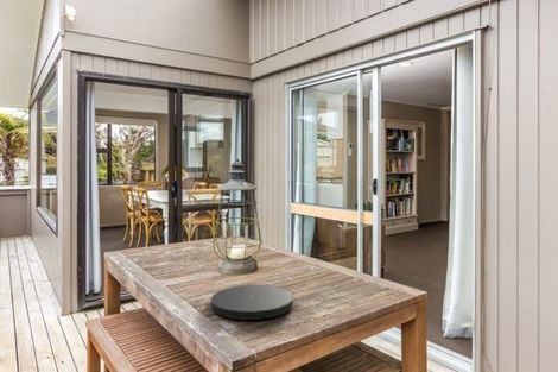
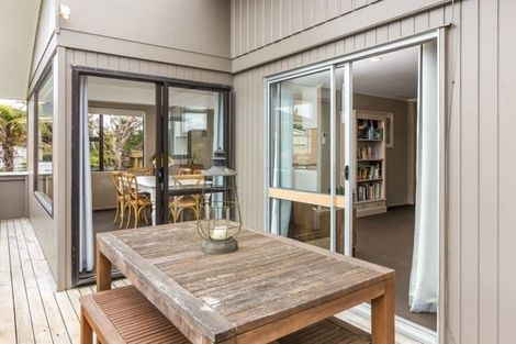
- plate [210,284,294,321]
